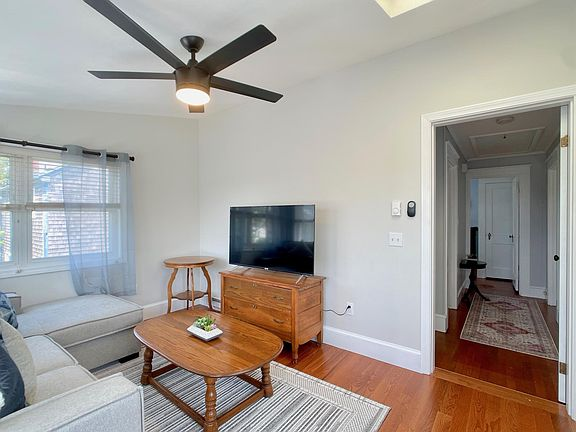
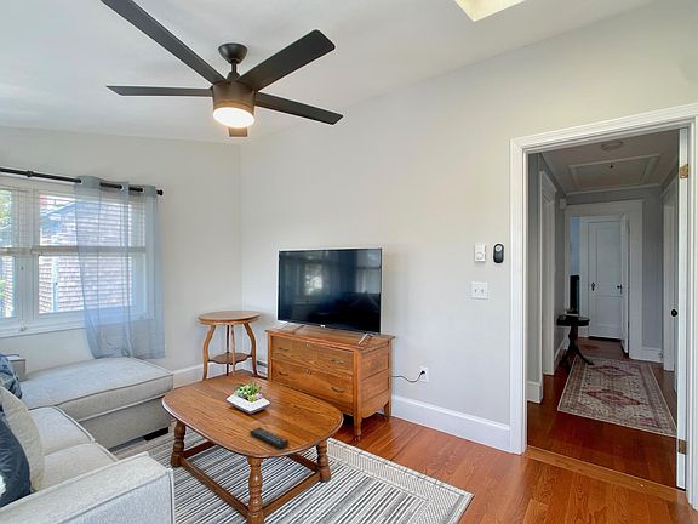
+ remote control [248,426,290,449]
